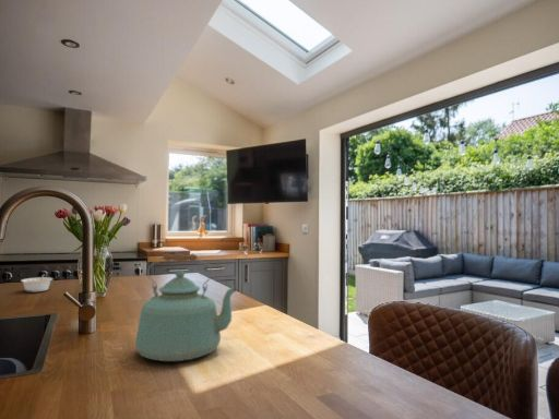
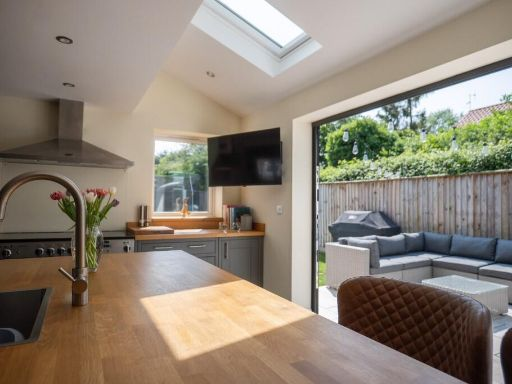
- legume [20,274,55,294]
- kettle [134,252,239,362]
